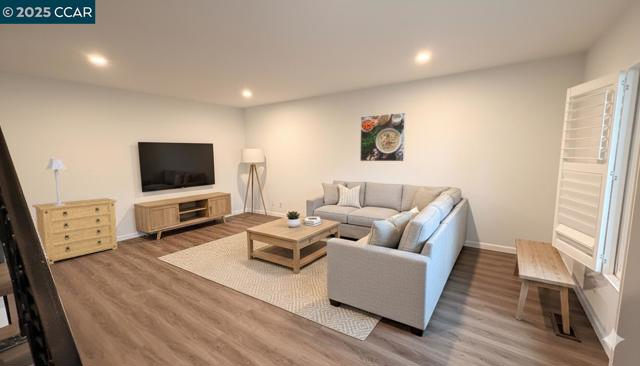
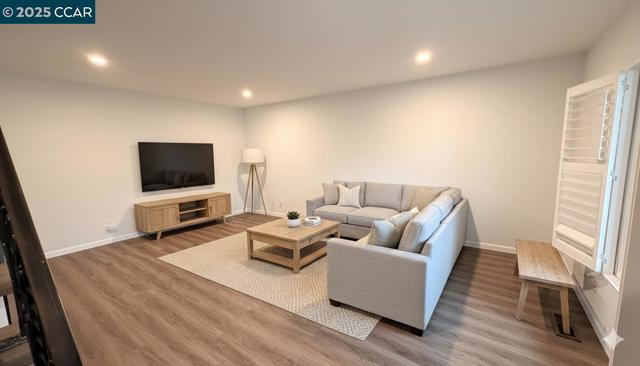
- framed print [359,112,406,162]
- table lamp [45,158,68,206]
- dresser [31,197,118,266]
